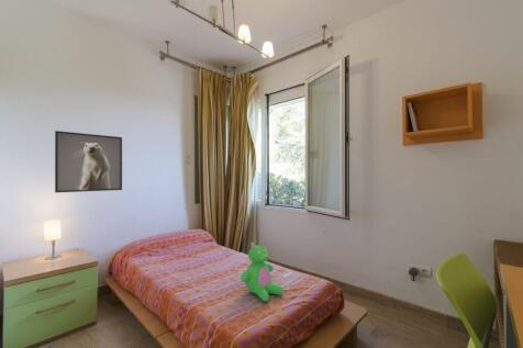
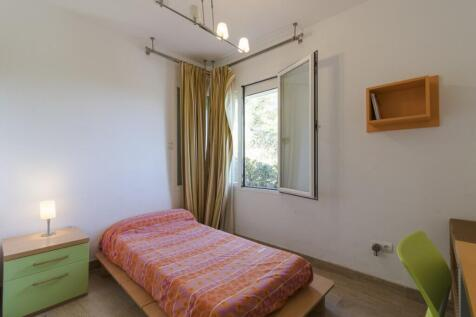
- teddy bear [240,238,285,303]
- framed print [54,130,123,193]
